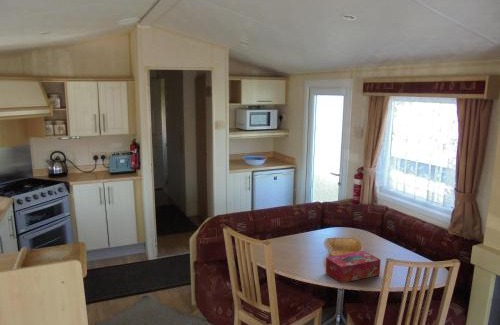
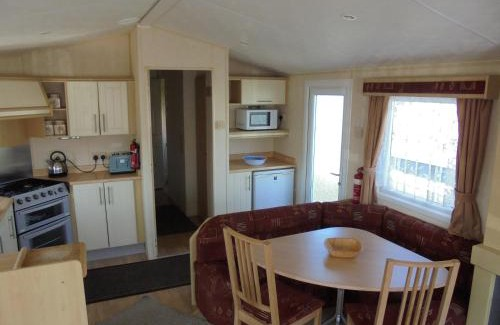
- tissue box [325,250,382,284]
